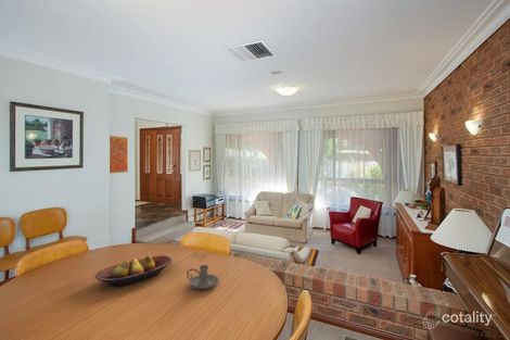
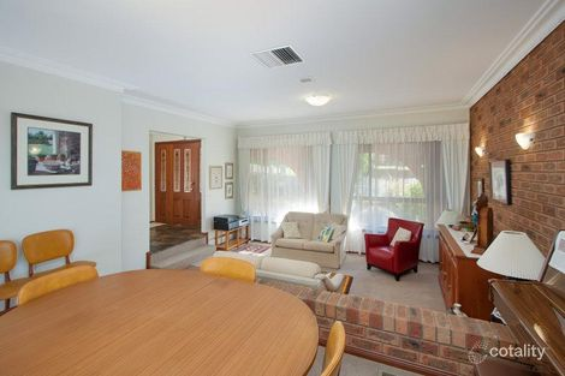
- fruit bowl [94,254,174,288]
- candle holder [186,264,219,290]
